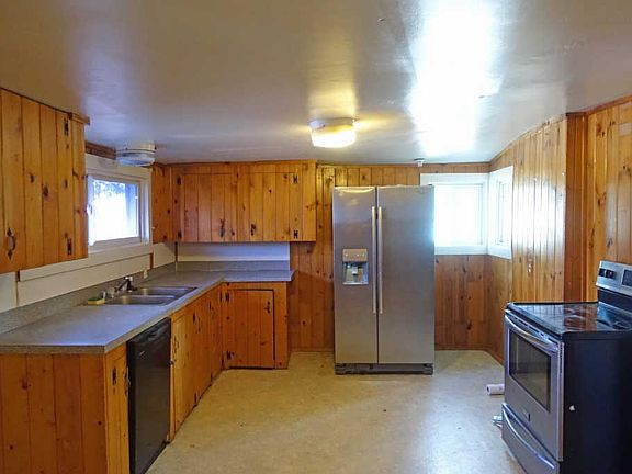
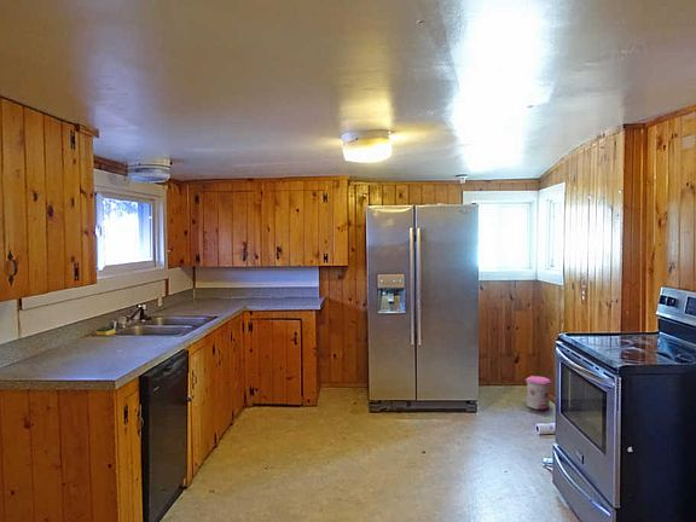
+ trash can [524,375,552,412]
